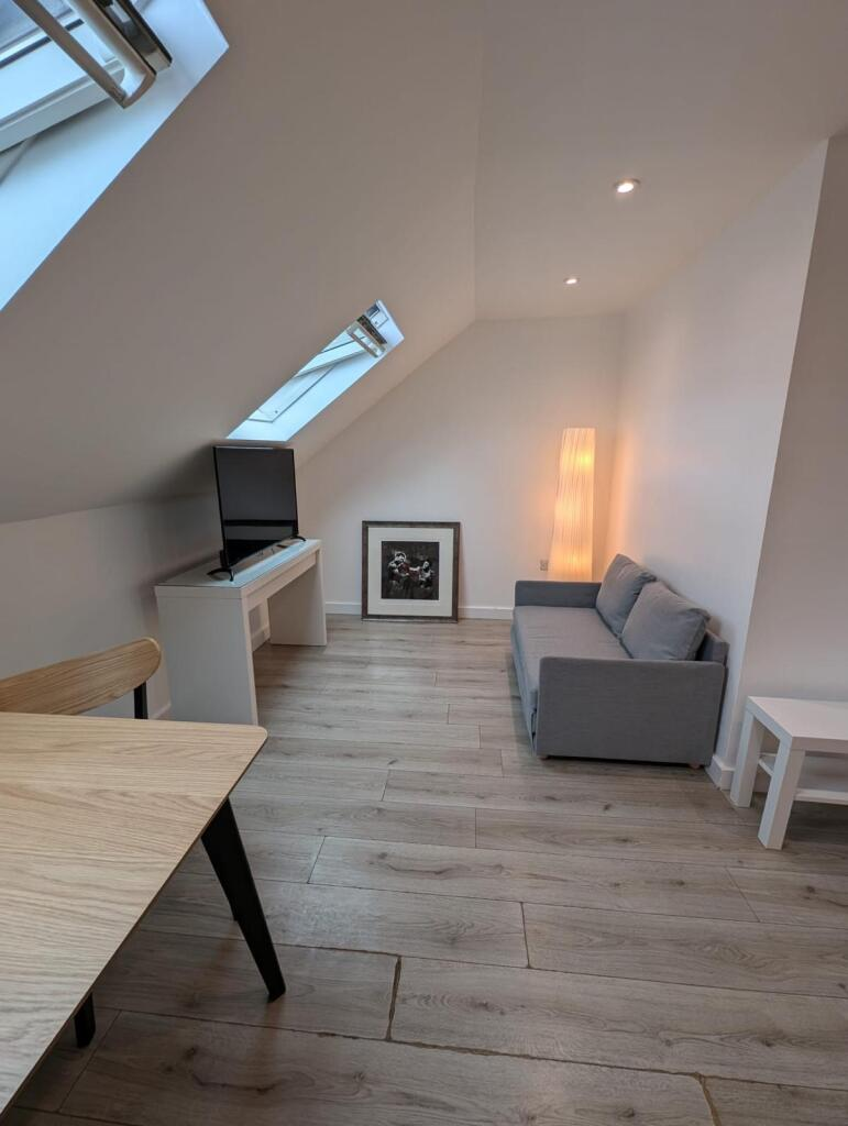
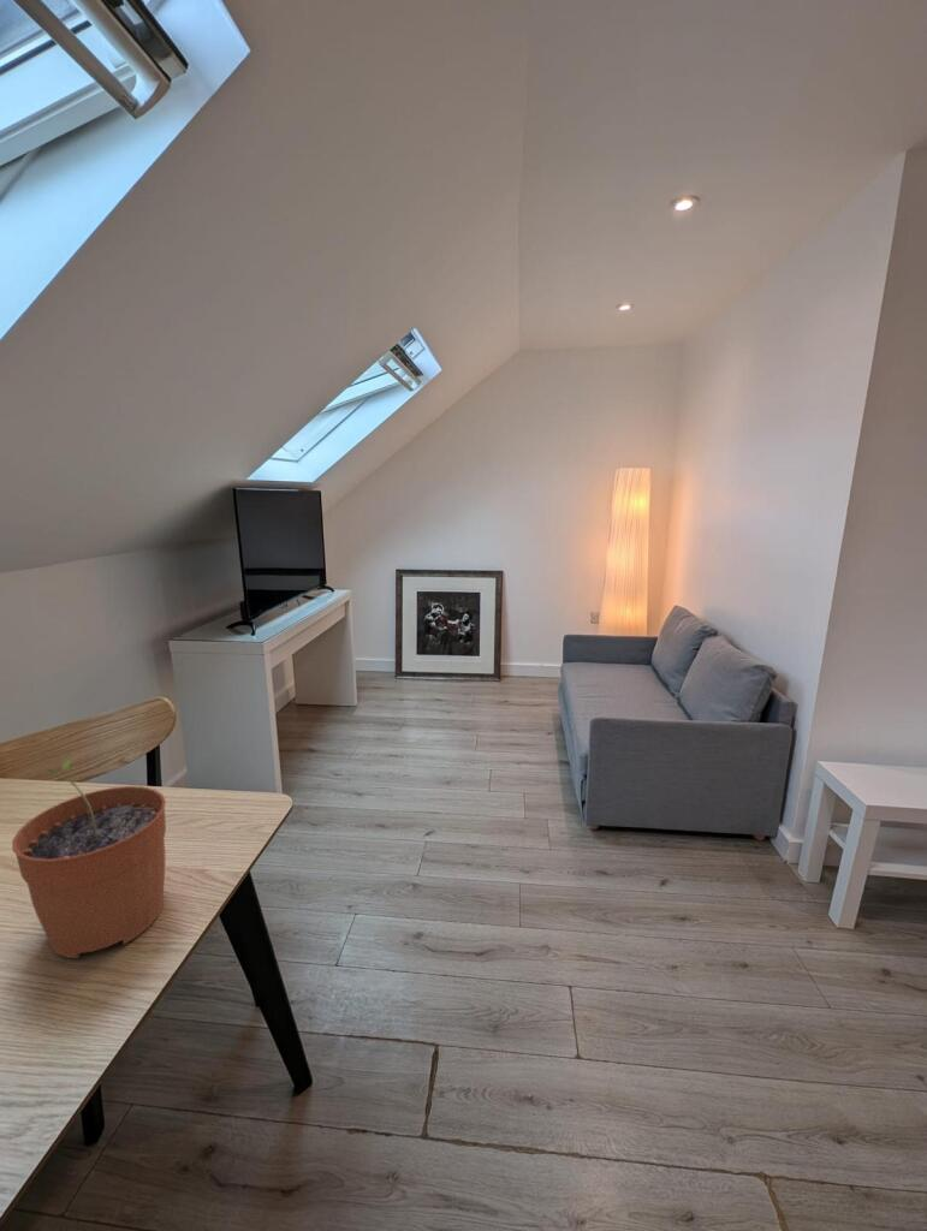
+ plant pot [11,759,167,959]
